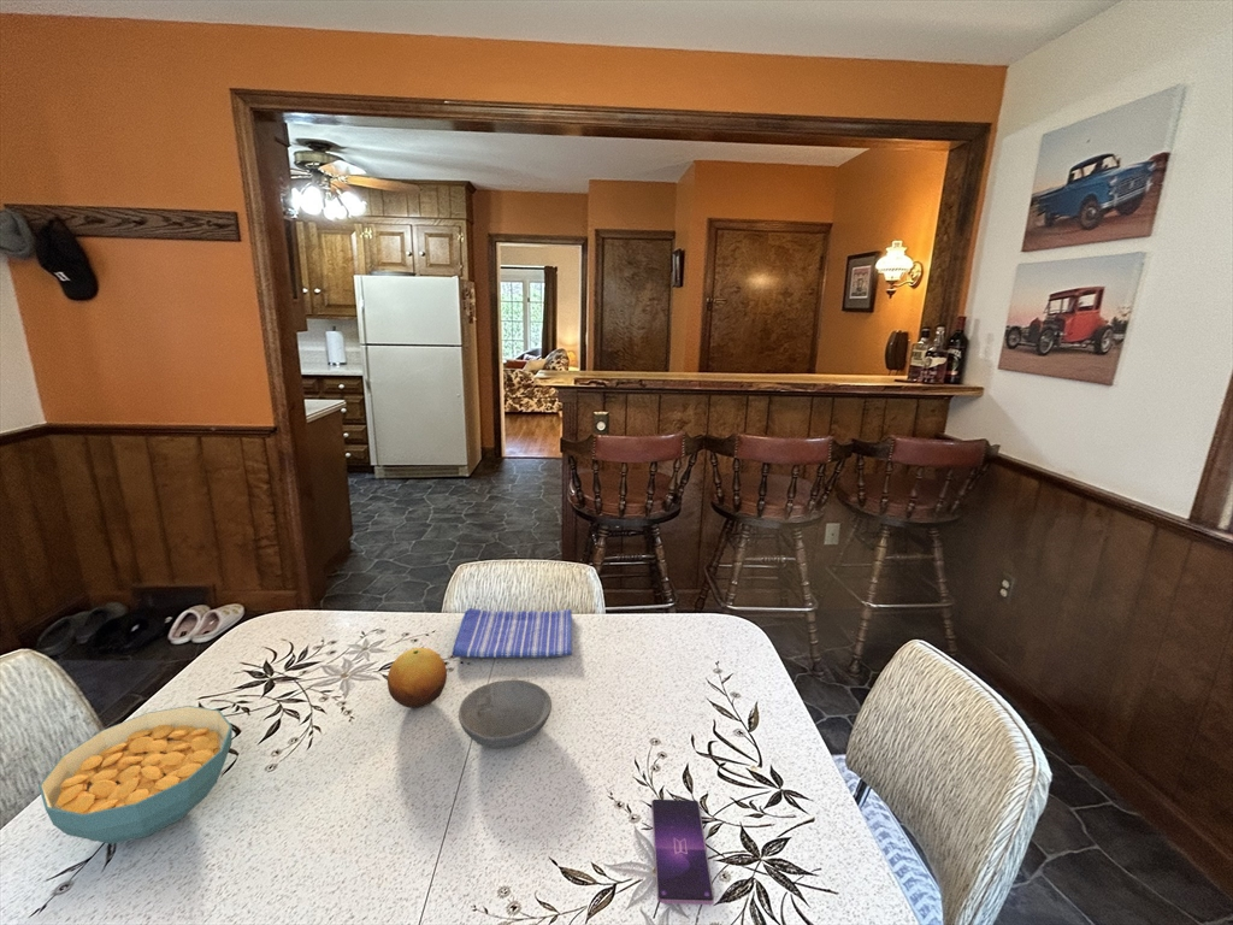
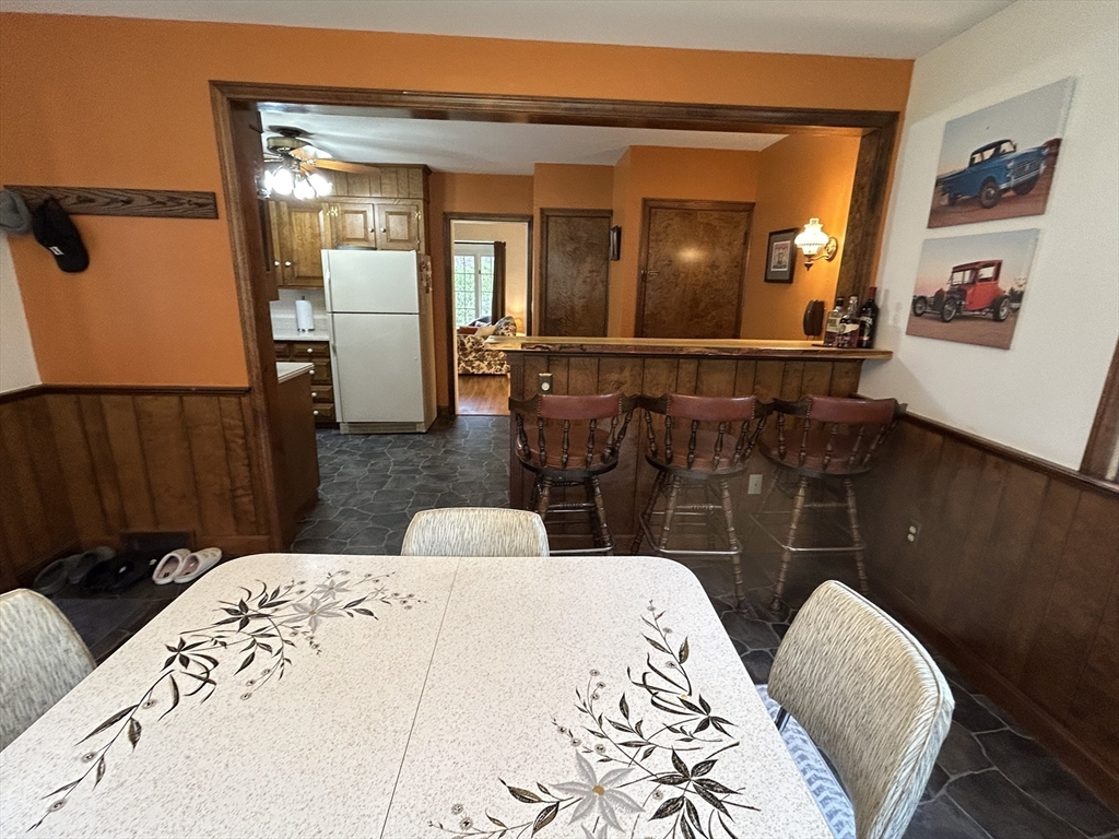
- fruit [387,647,448,709]
- cereal bowl [37,705,234,846]
- dish towel [450,607,573,659]
- bowl [458,679,553,749]
- smartphone [650,799,715,906]
